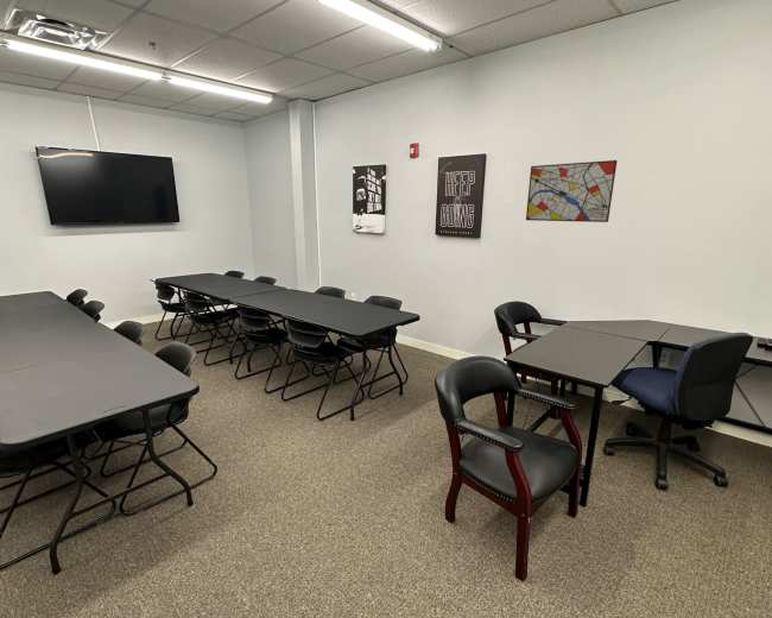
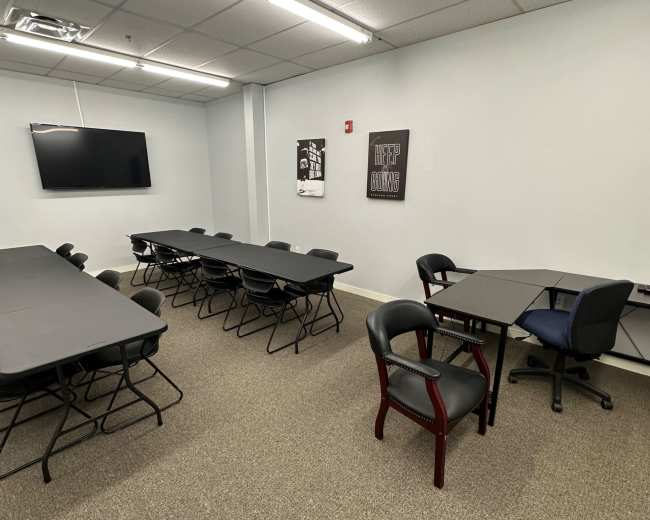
- wall art [525,159,619,223]
